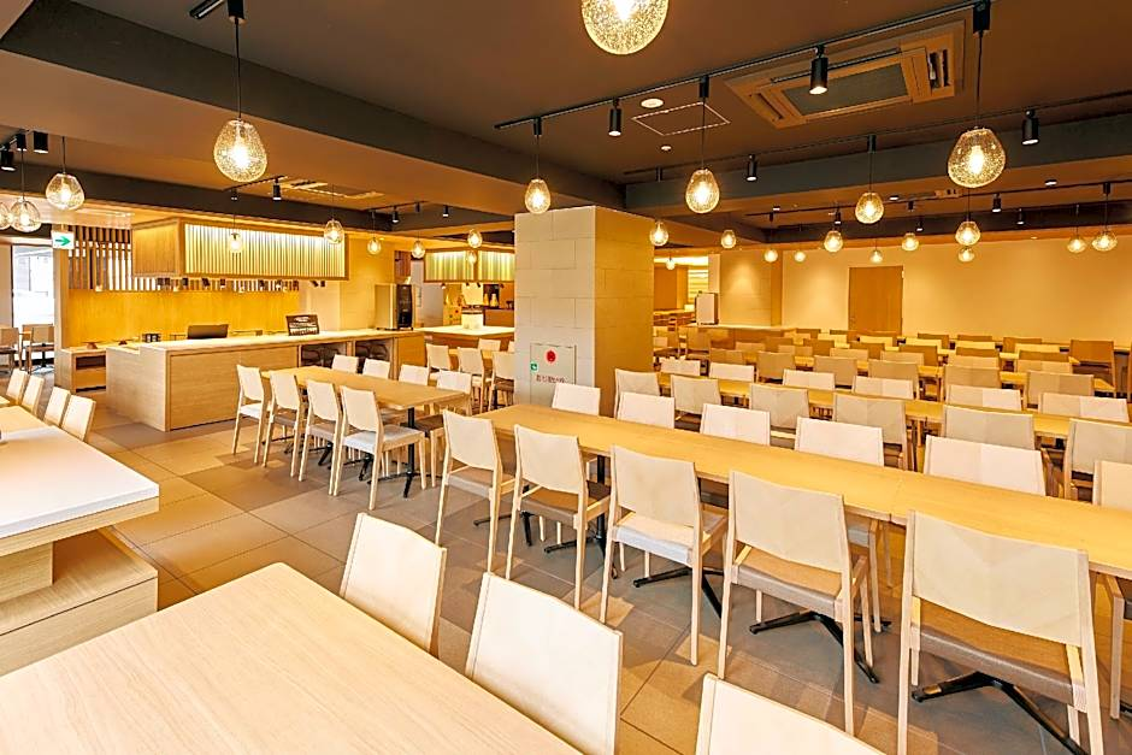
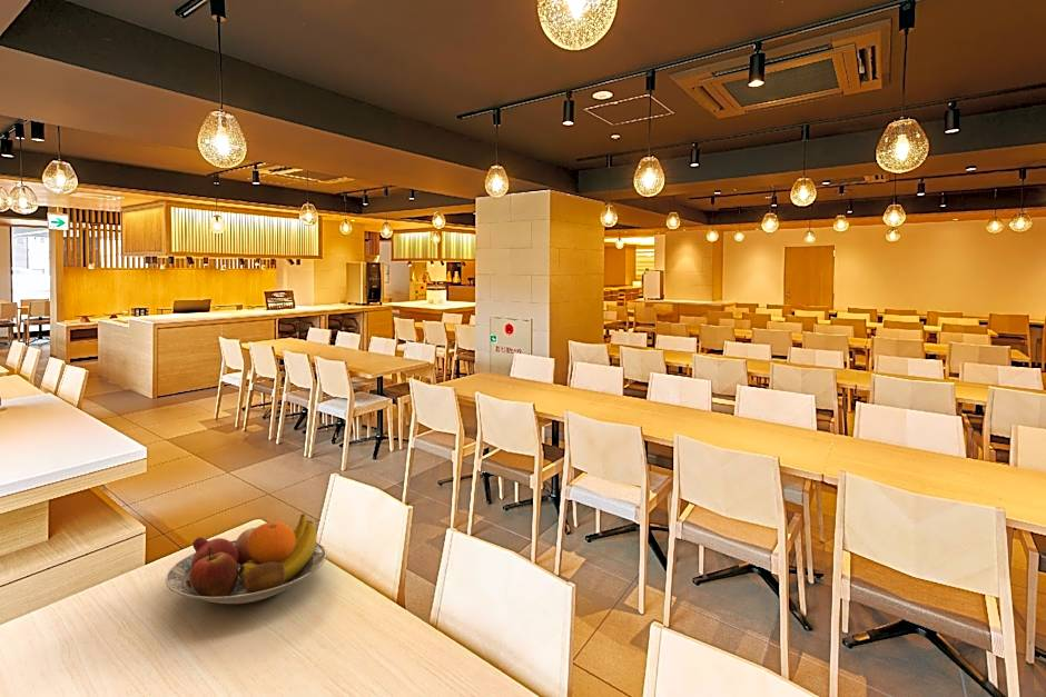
+ fruit bowl [165,512,328,605]
